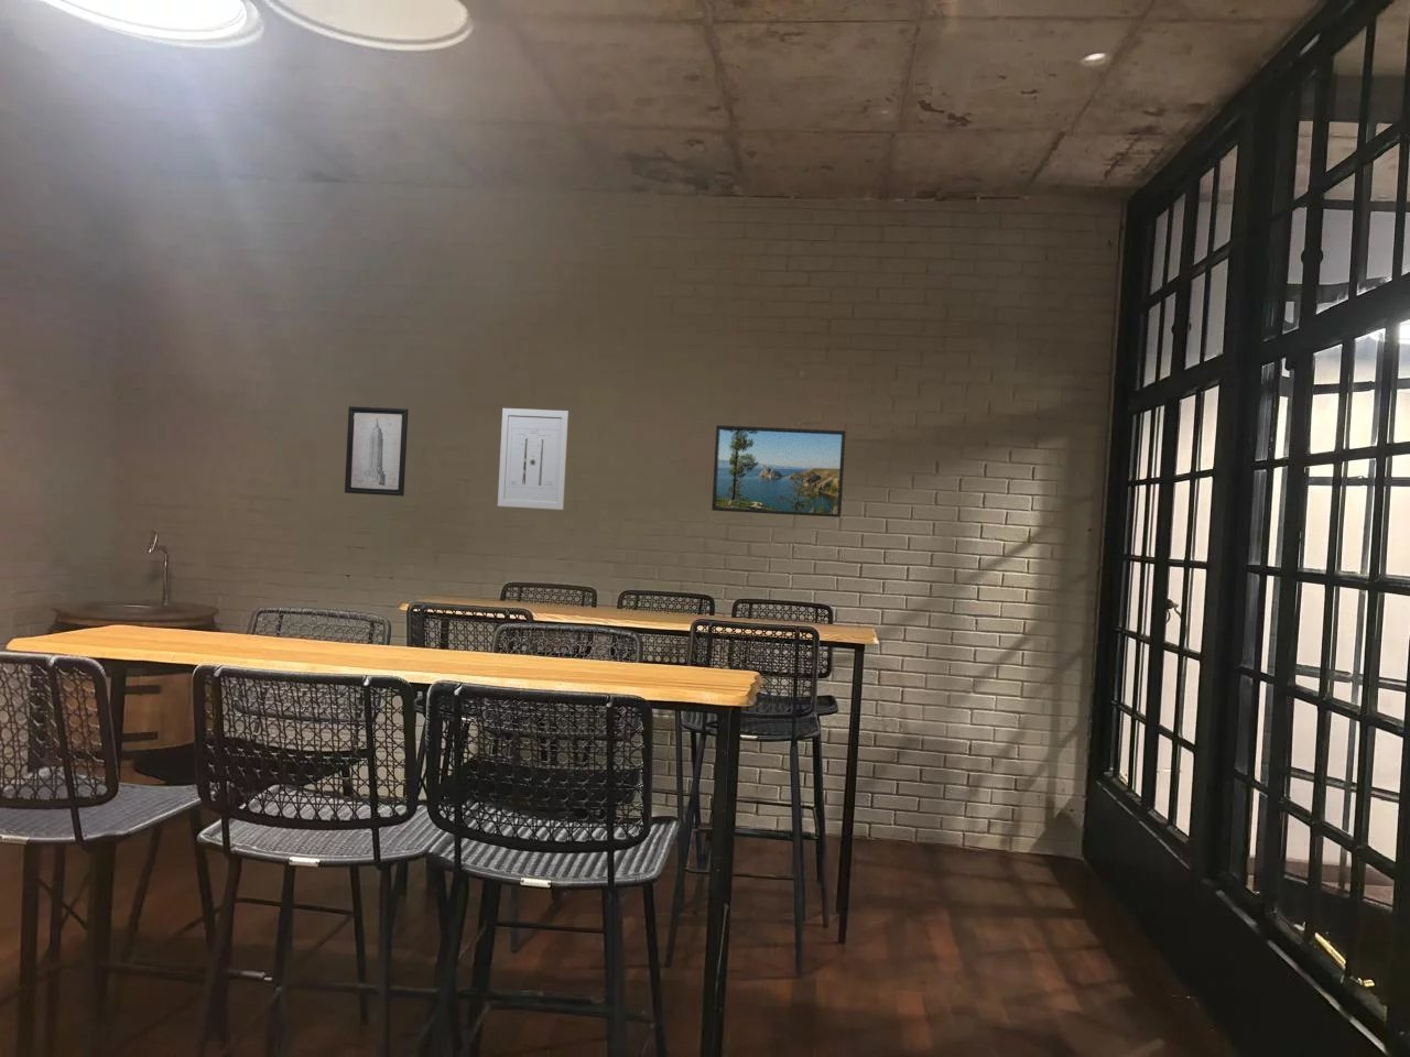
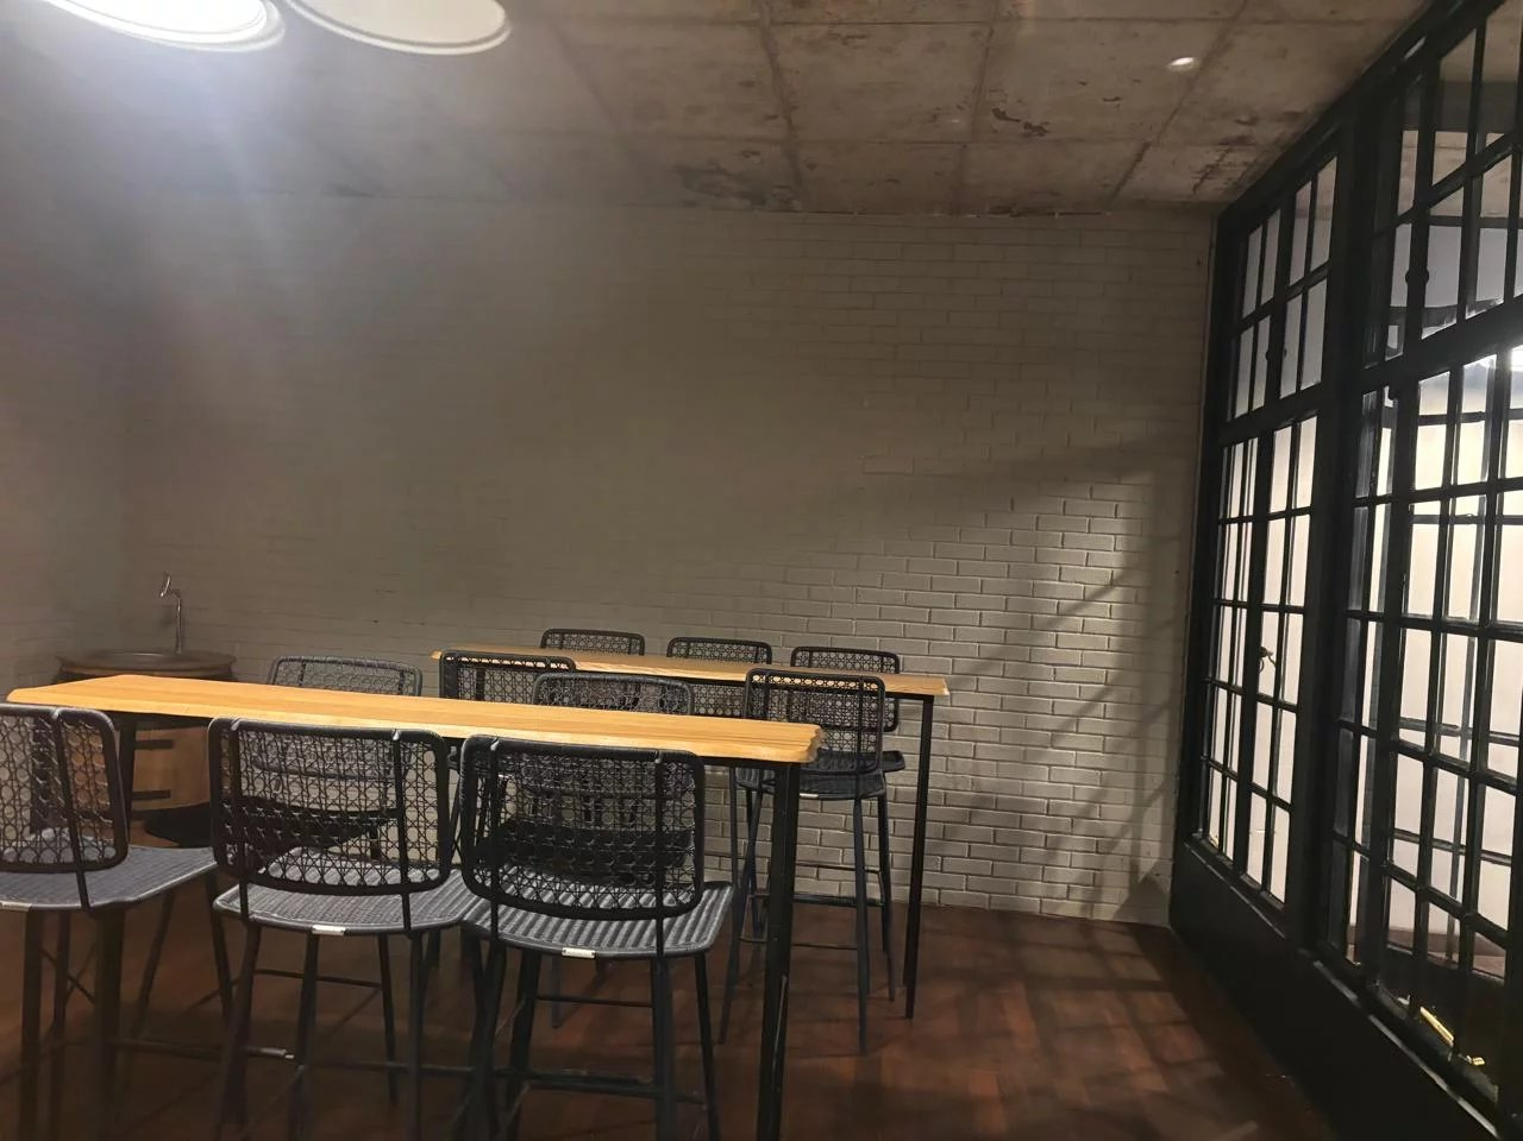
- wall art [344,405,409,496]
- wall art [496,407,570,511]
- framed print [711,424,846,519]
